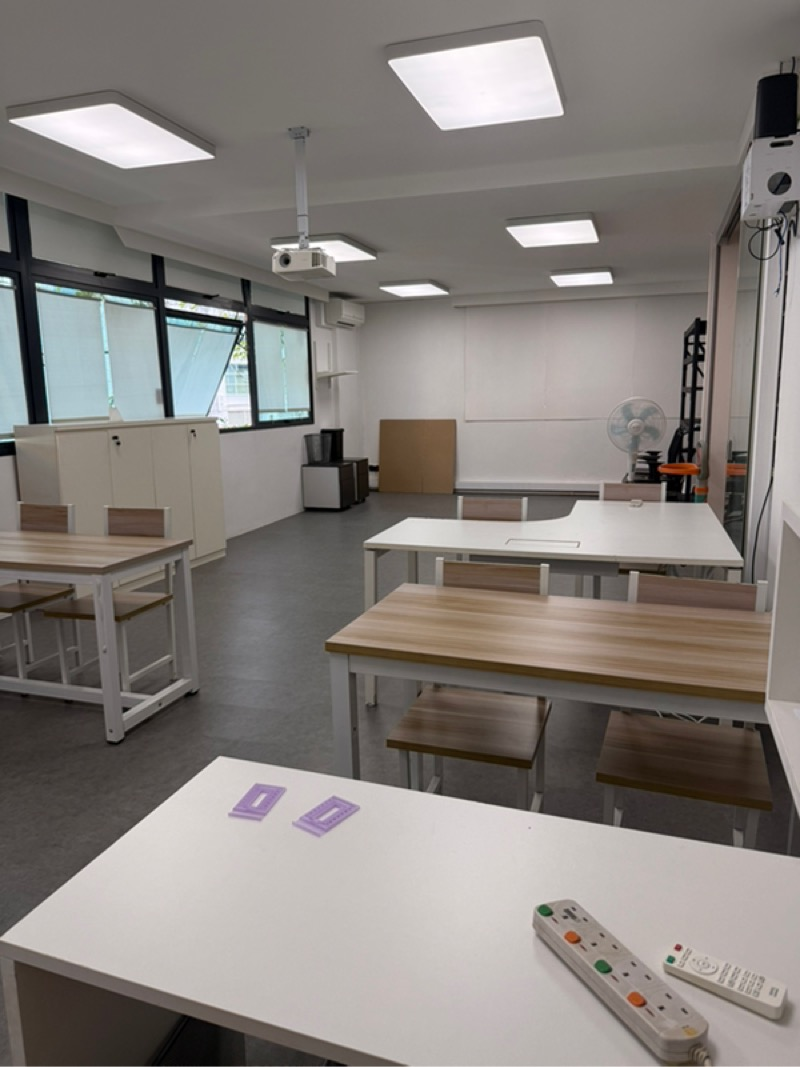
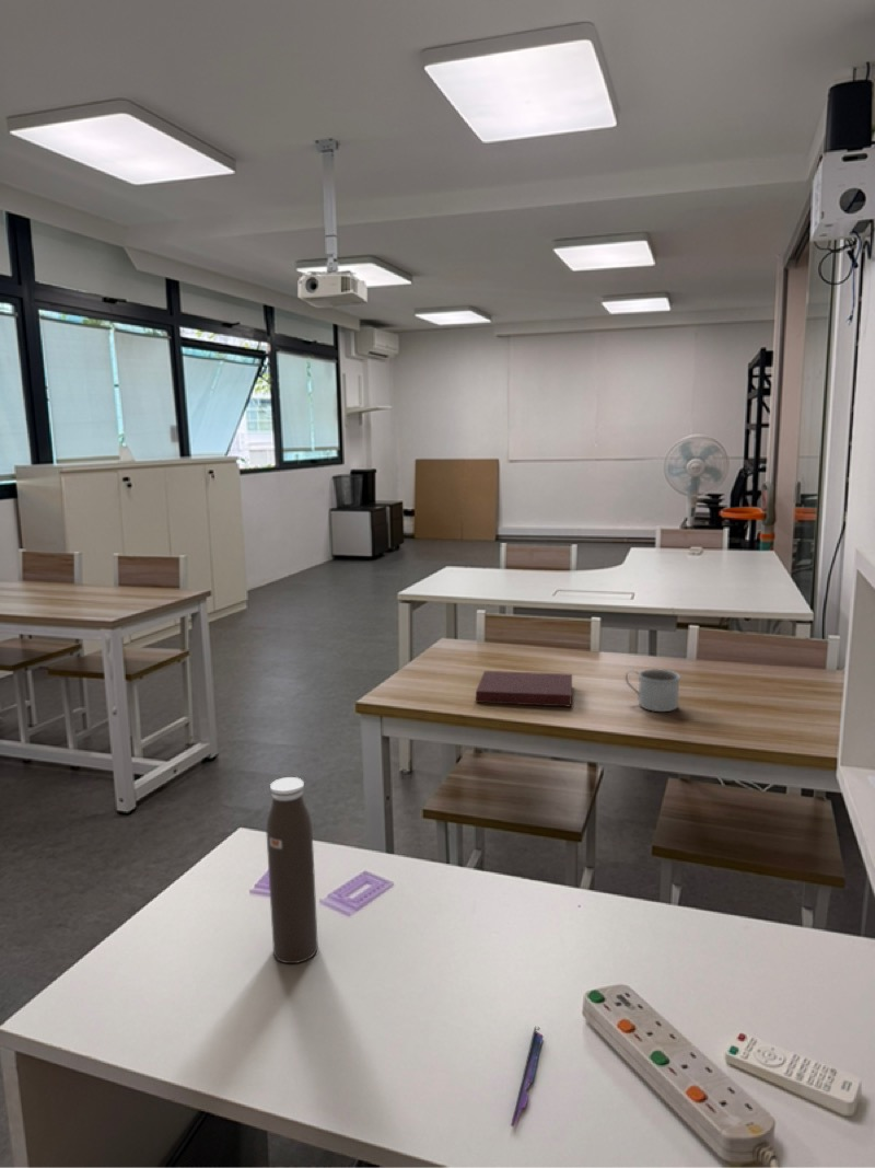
+ notebook [475,670,573,708]
+ pen [510,1026,545,1127]
+ mug [625,668,681,713]
+ water bottle [265,776,319,964]
